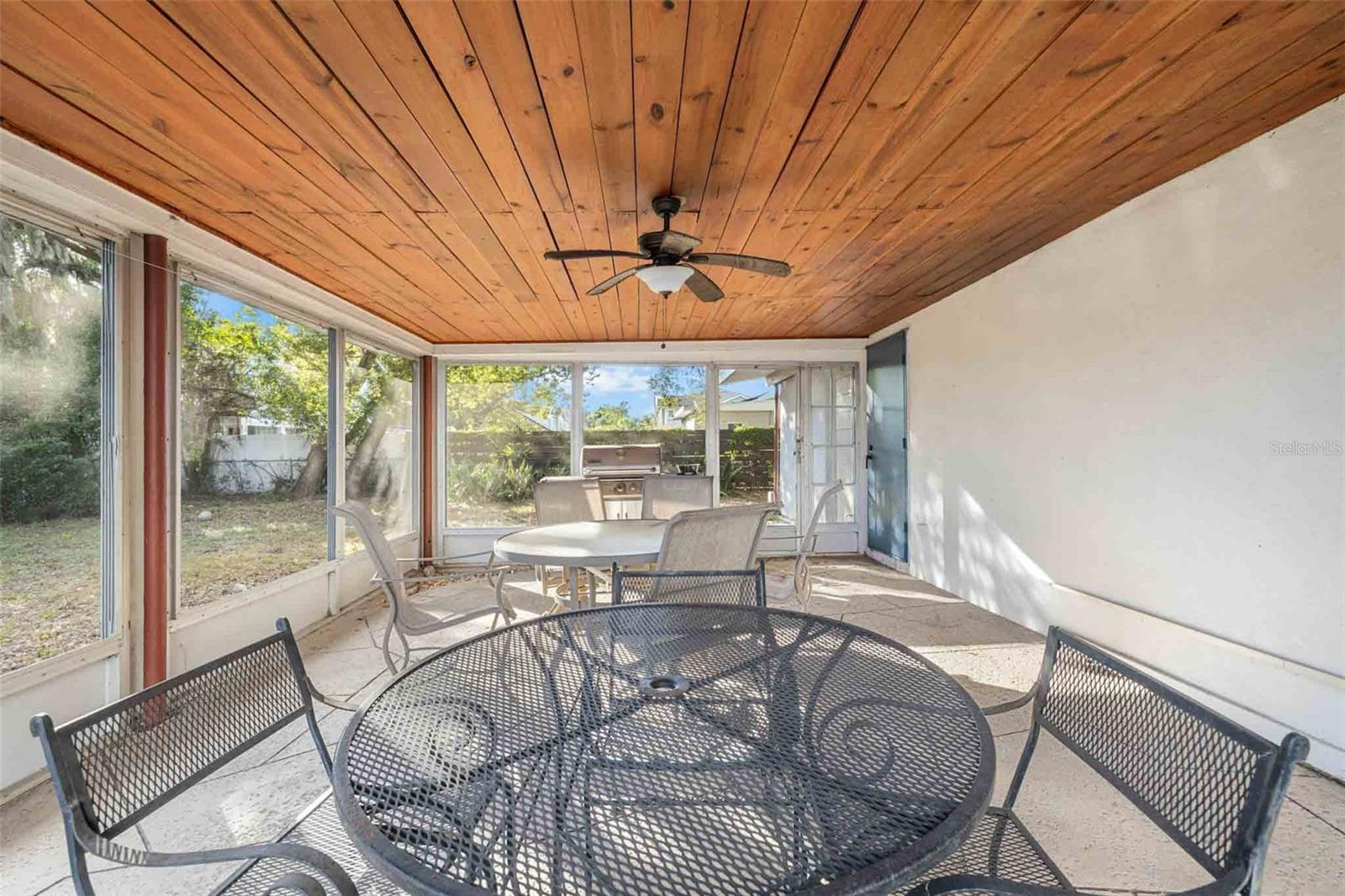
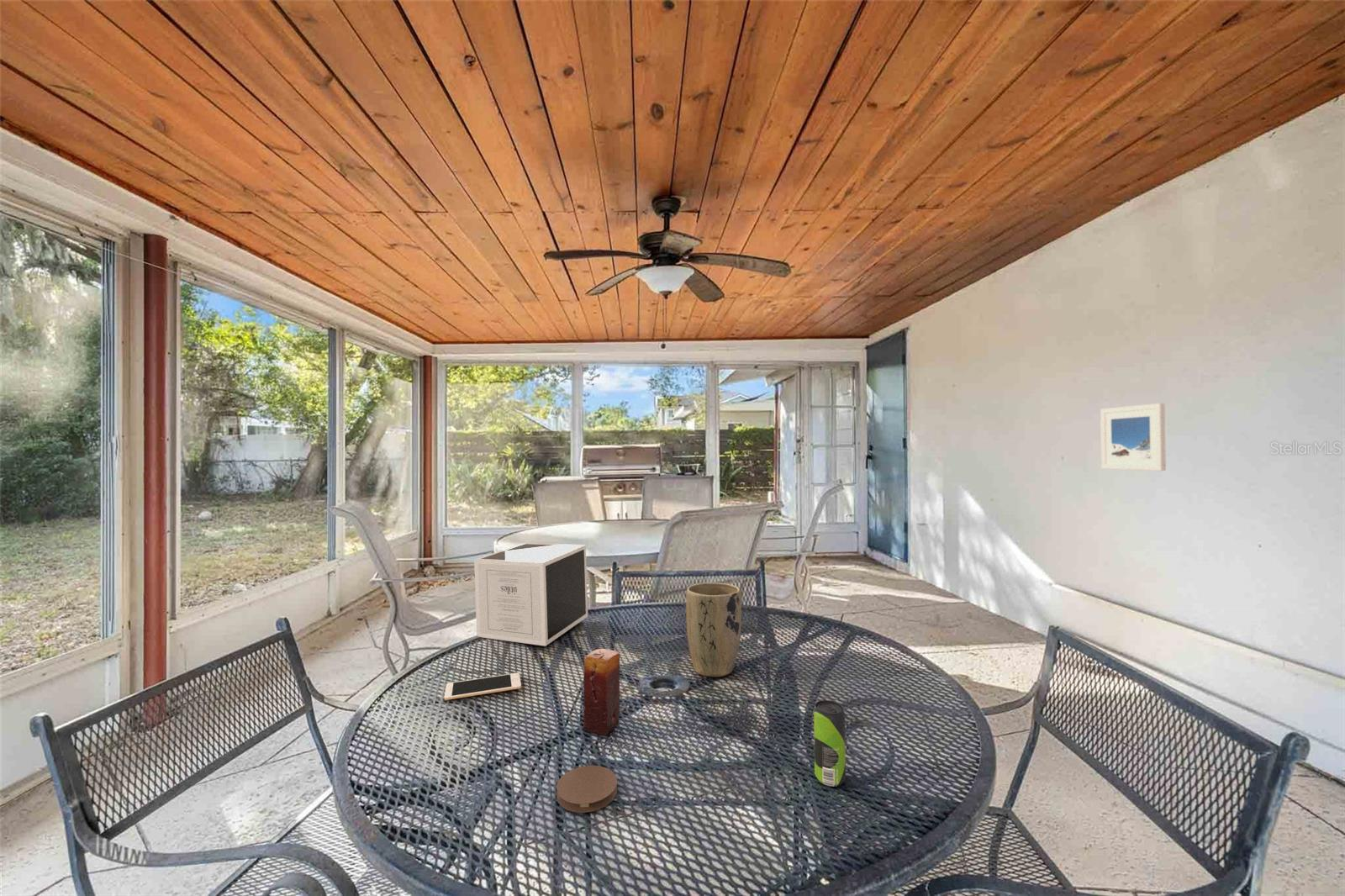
+ candle [583,648,620,737]
+ plant pot [685,582,742,677]
+ speaker [473,542,588,646]
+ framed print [1100,403,1167,472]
+ beverage can [813,699,847,788]
+ coaster [556,765,618,814]
+ cell phone [444,672,522,701]
